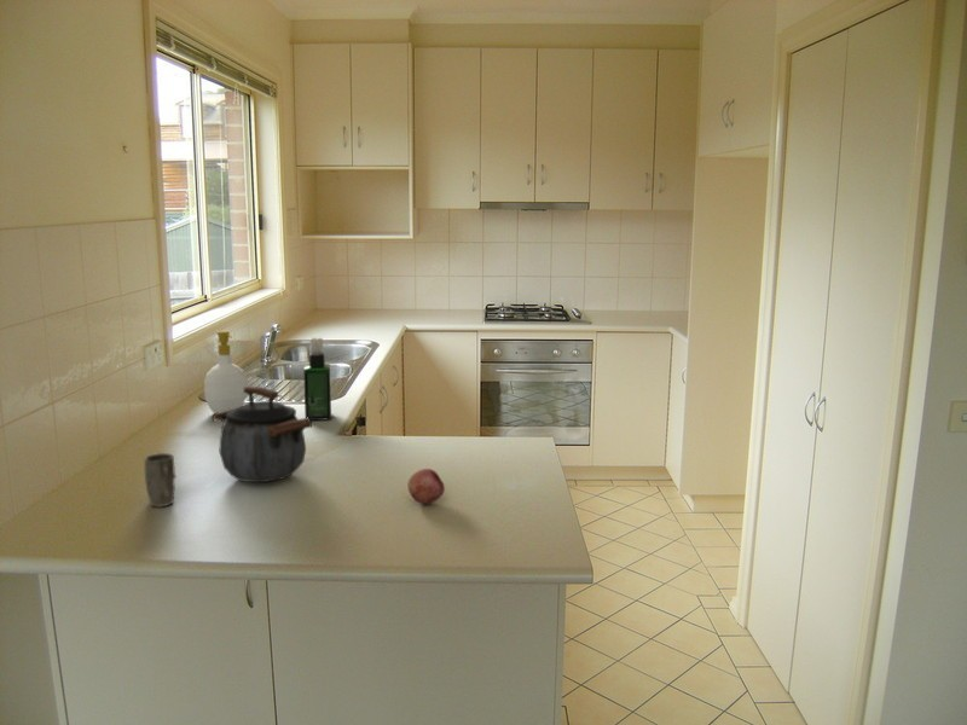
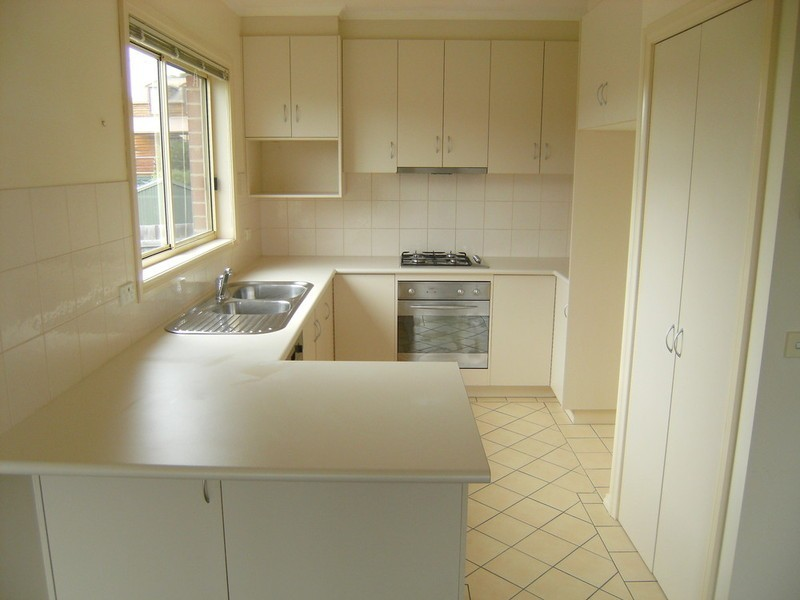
- mug [143,452,176,507]
- fruit [406,468,446,505]
- kettle [212,385,313,483]
- spray bottle [302,337,332,422]
- soap bottle [203,330,249,414]
